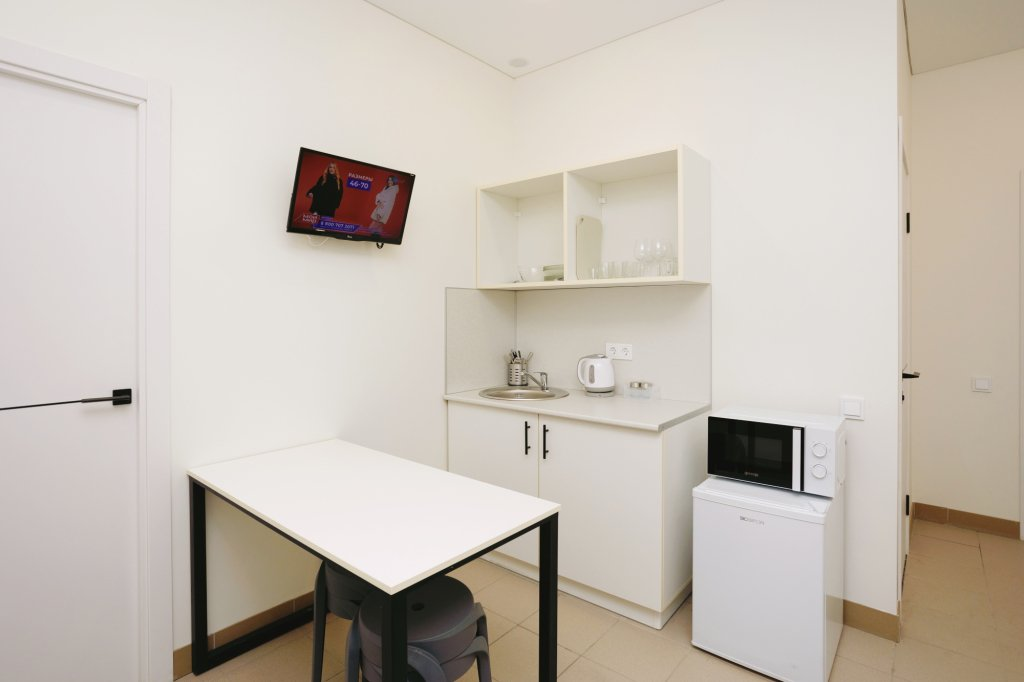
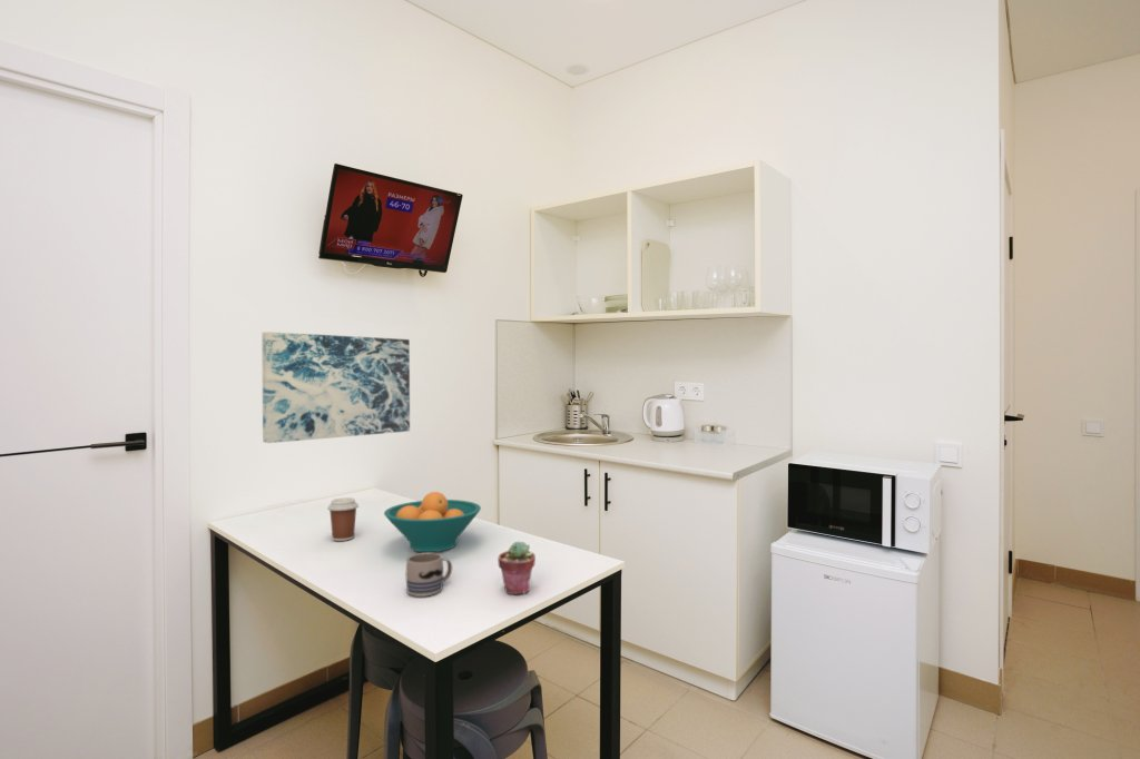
+ mug [404,552,453,598]
+ fruit bowl [383,491,482,553]
+ wall art [261,331,411,444]
+ coffee cup [326,496,360,542]
+ potted succulent [497,540,537,595]
